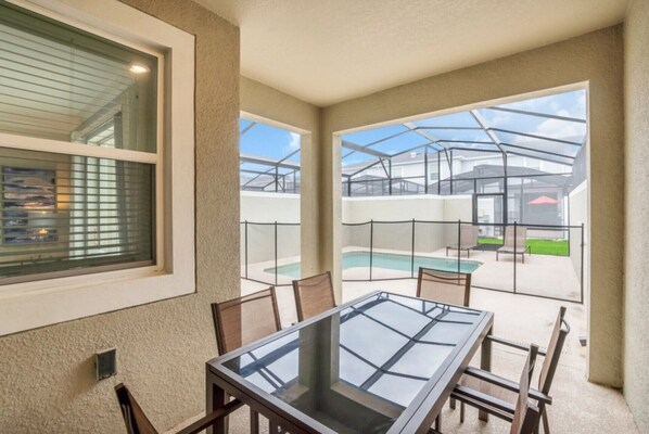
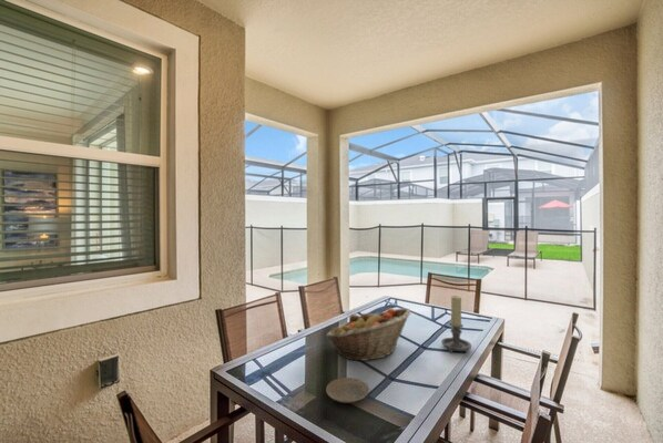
+ candle holder [440,295,472,354]
+ fruit basket [325,307,411,362]
+ plate [325,377,370,404]
